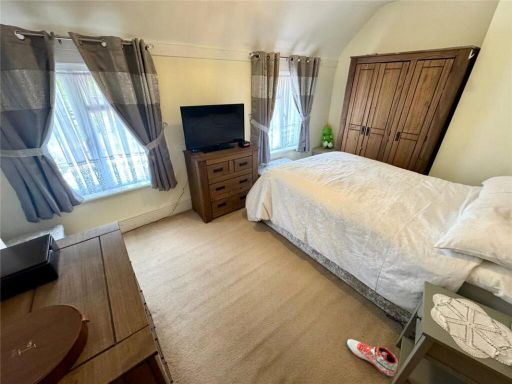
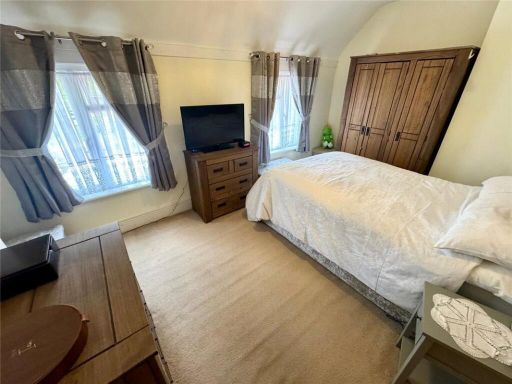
- sneaker [345,338,399,379]
